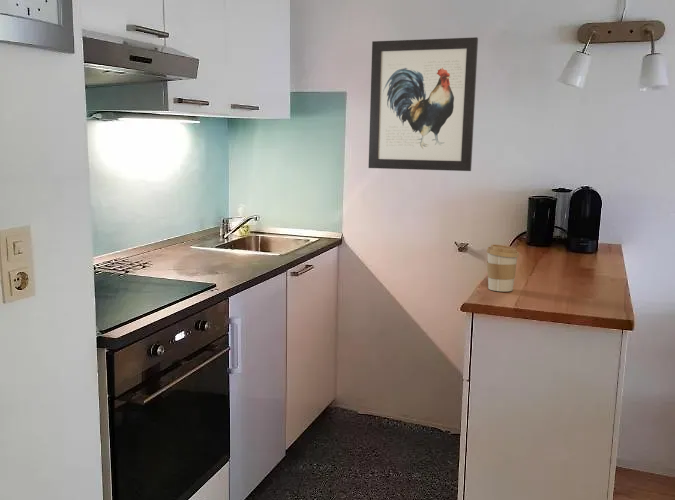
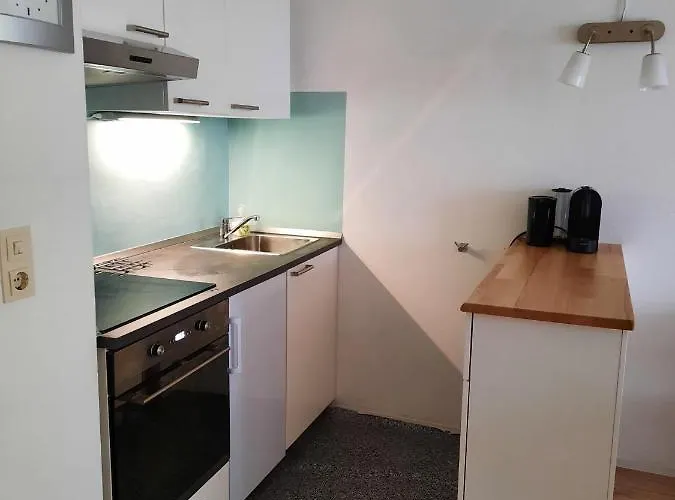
- wall art [368,36,479,172]
- coffee cup [486,243,520,293]
